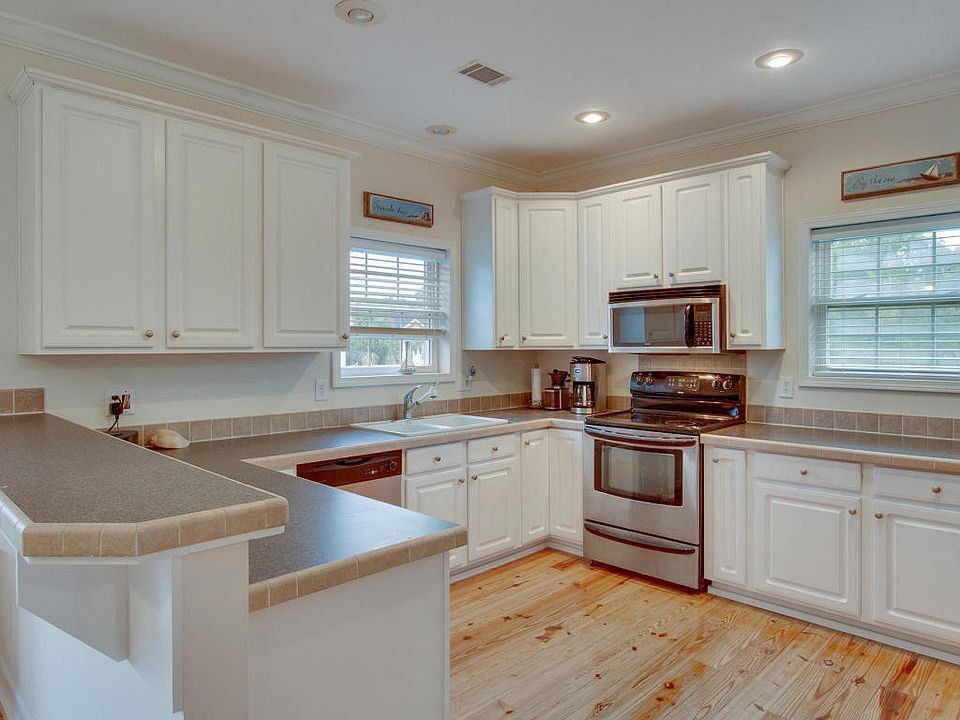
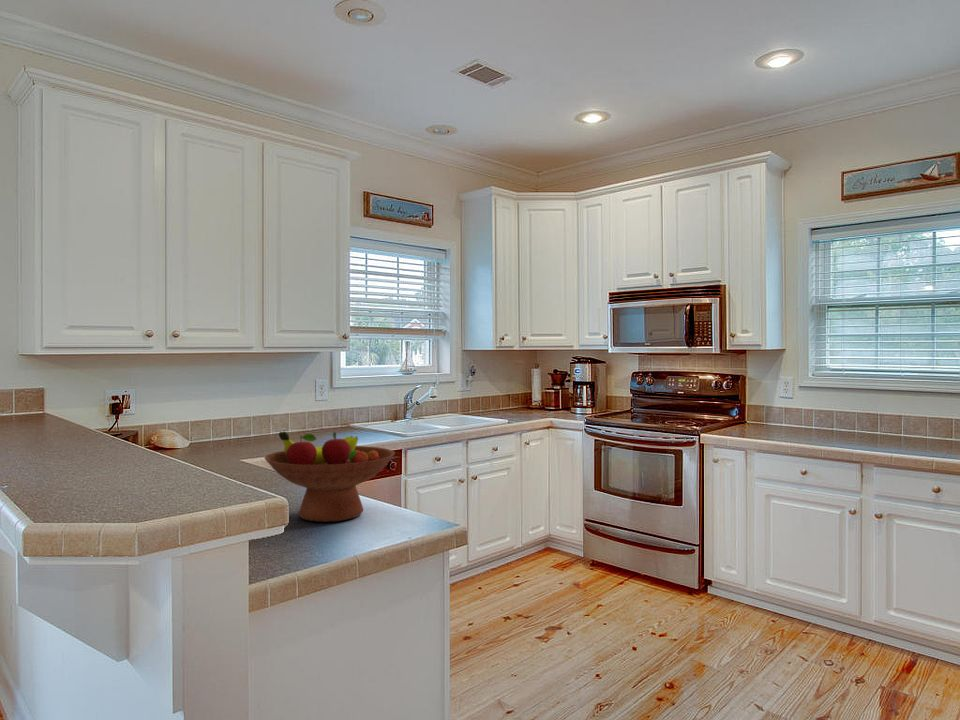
+ fruit bowl [264,430,396,523]
